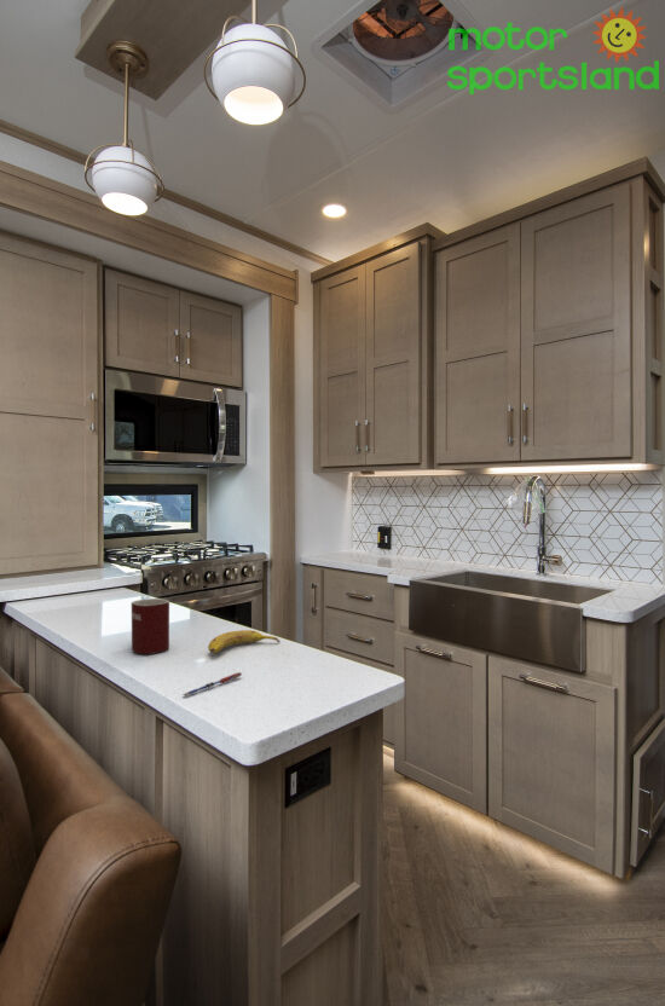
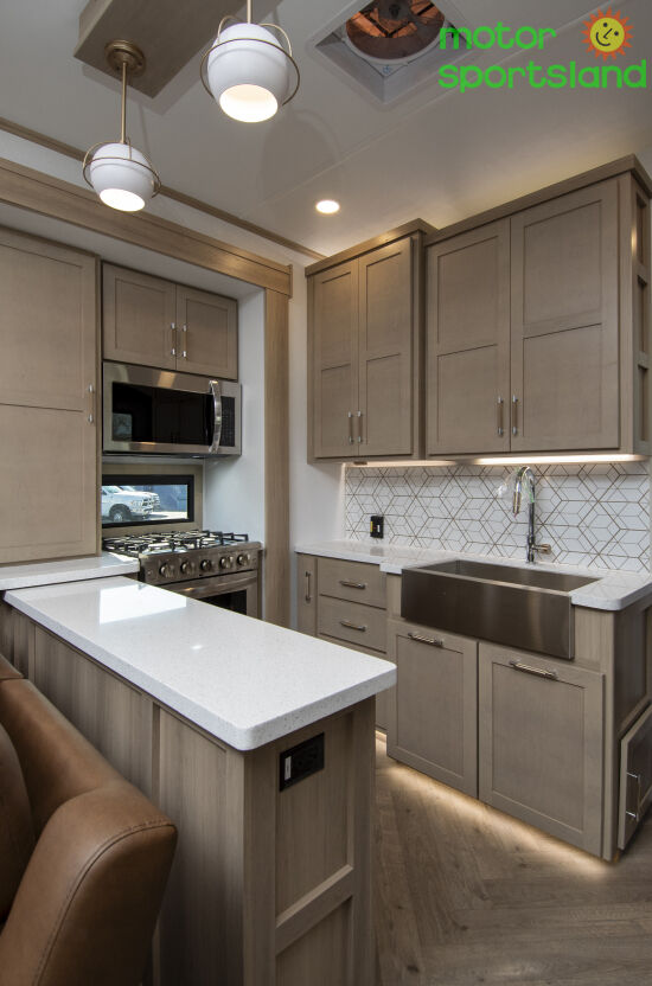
- pen [181,671,243,696]
- fruit [207,629,281,655]
- mug [131,597,170,655]
